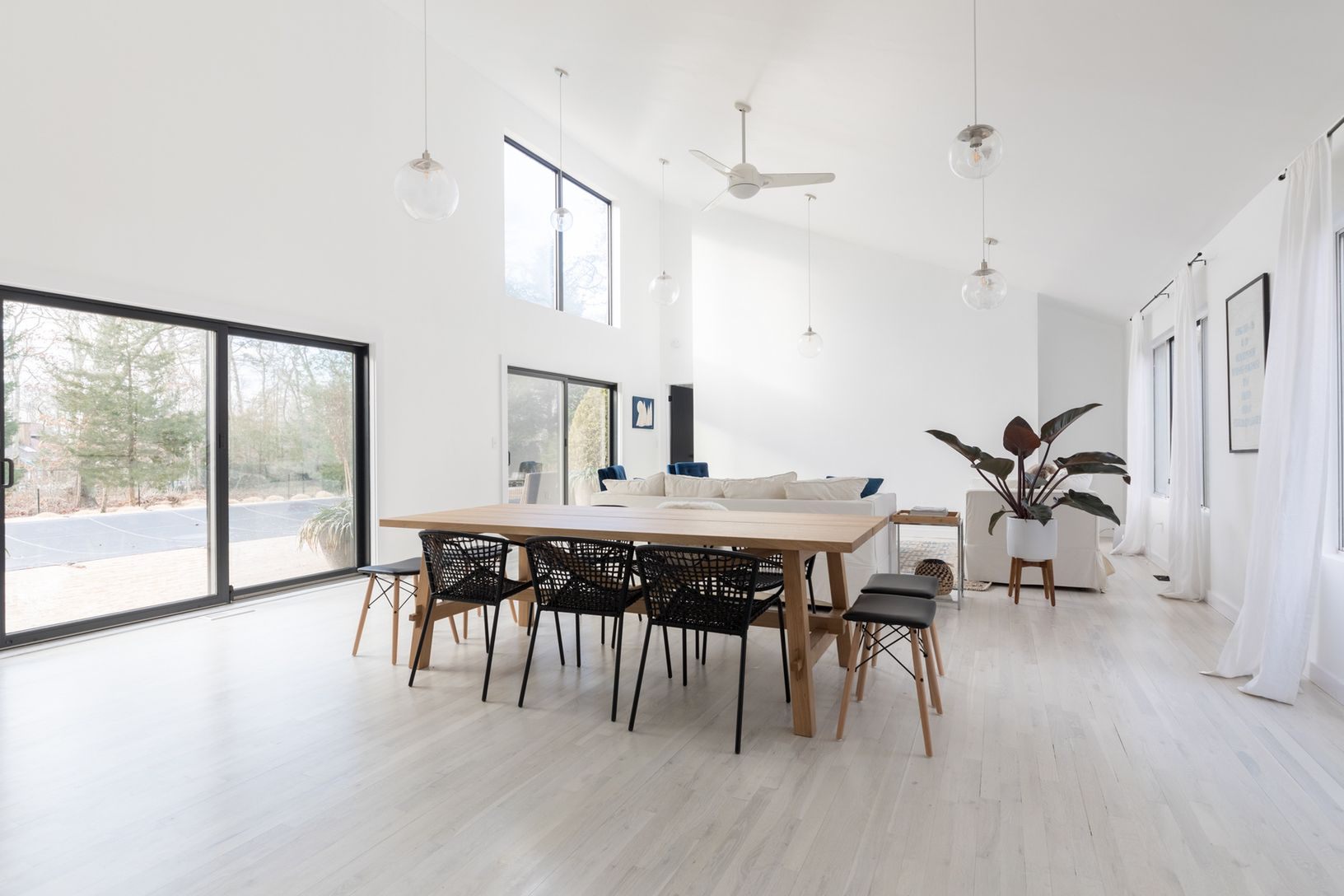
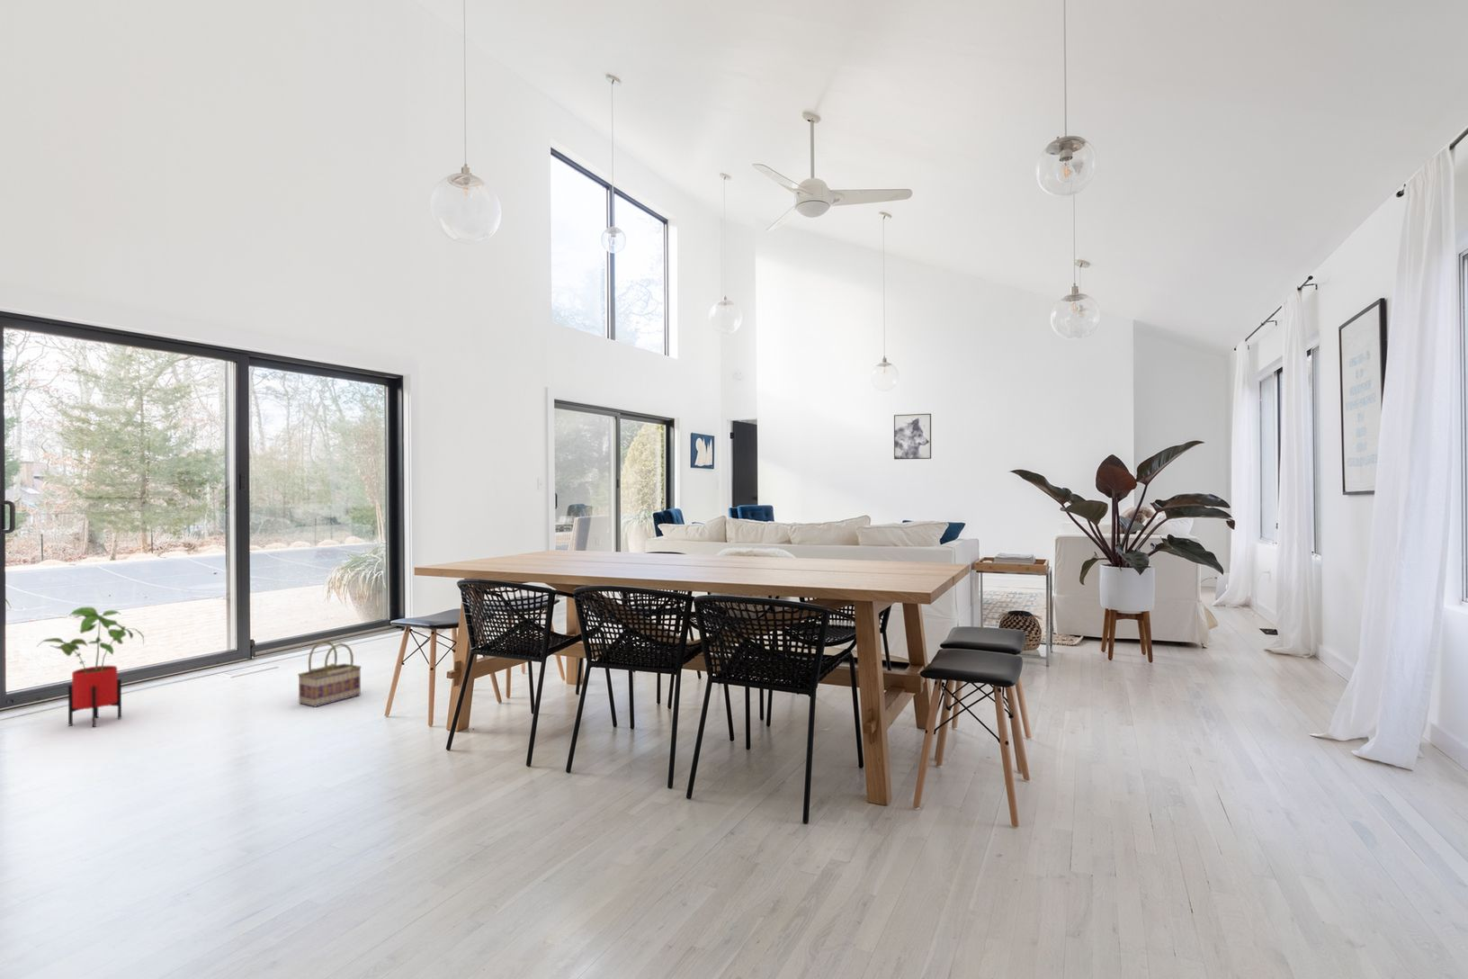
+ wall art [893,413,932,460]
+ basket [297,640,363,708]
+ house plant [37,606,145,728]
